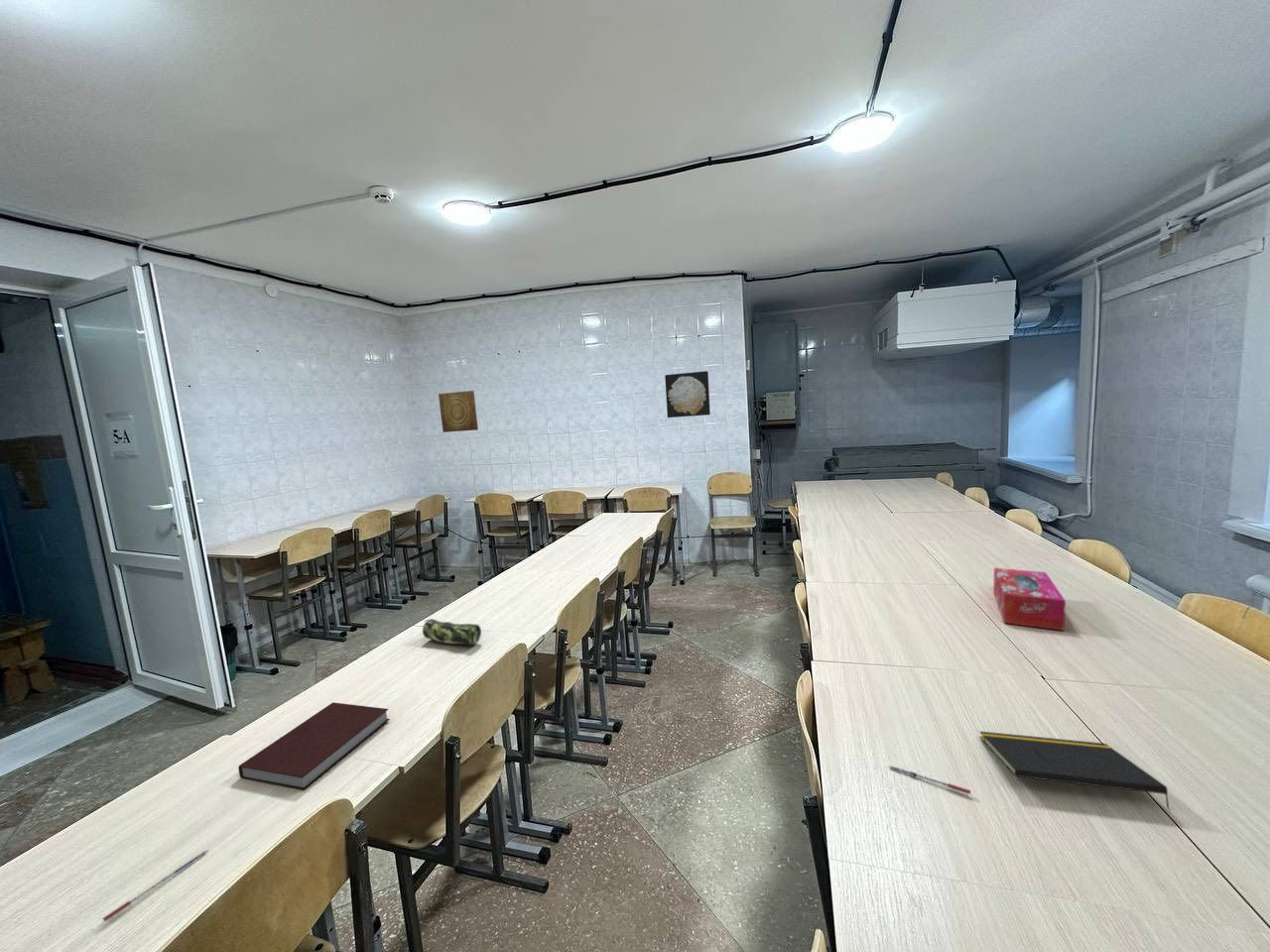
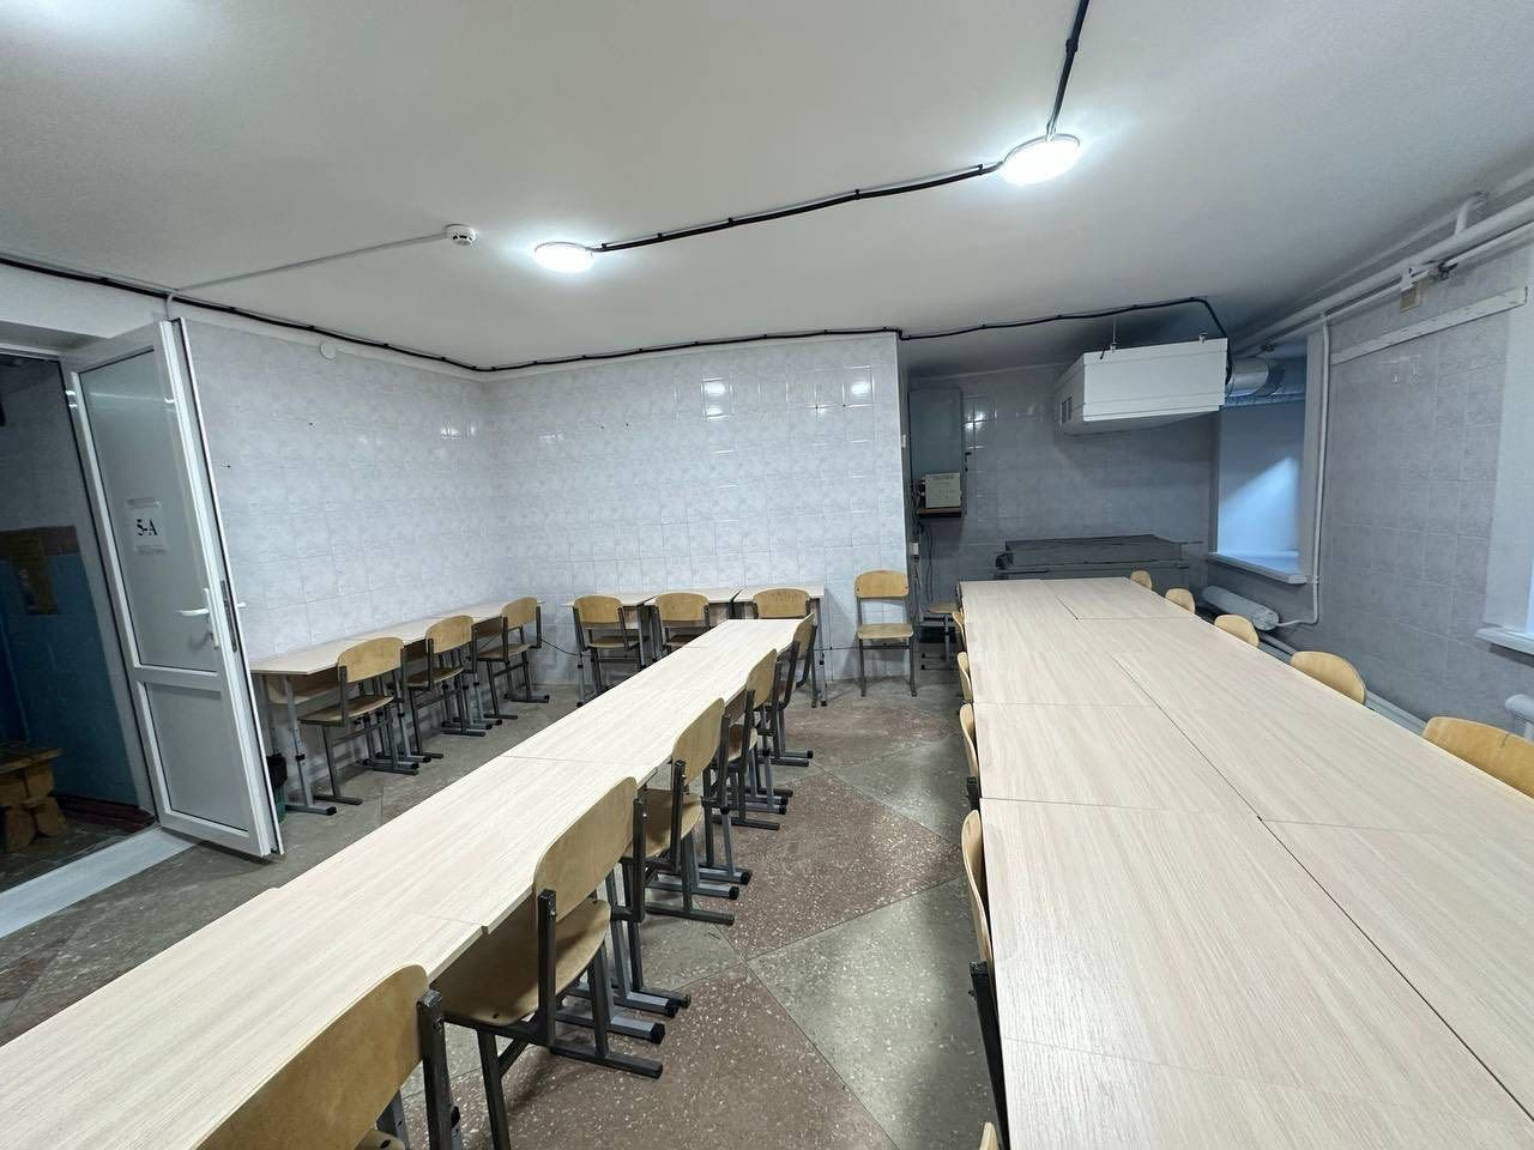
- pen [888,765,971,795]
- notepad [978,730,1171,811]
- pencil case [422,618,482,646]
- wall art [664,370,711,418]
- tissue box [992,567,1067,632]
- notebook [237,701,391,790]
- pen [102,849,210,922]
- wall art [438,390,479,433]
